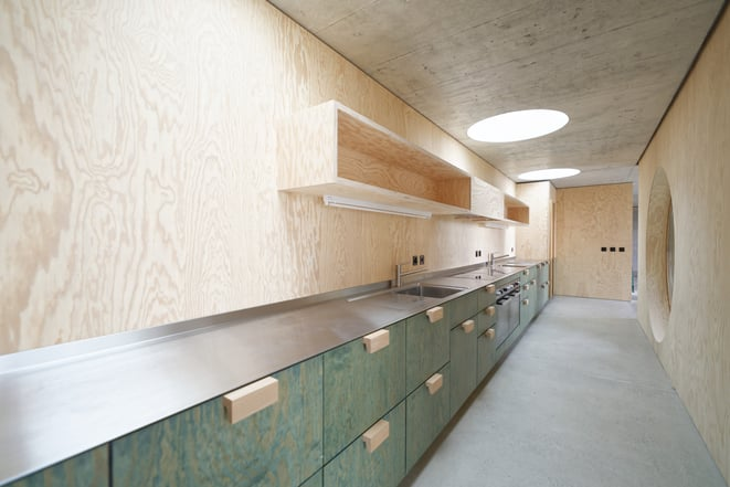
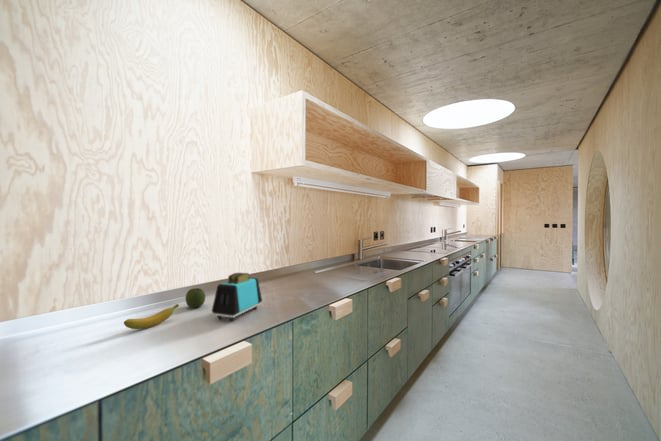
+ toaster [211,272,263,322]
+ apple [185,287,206,309]
+ banana [123,303,180,330]
